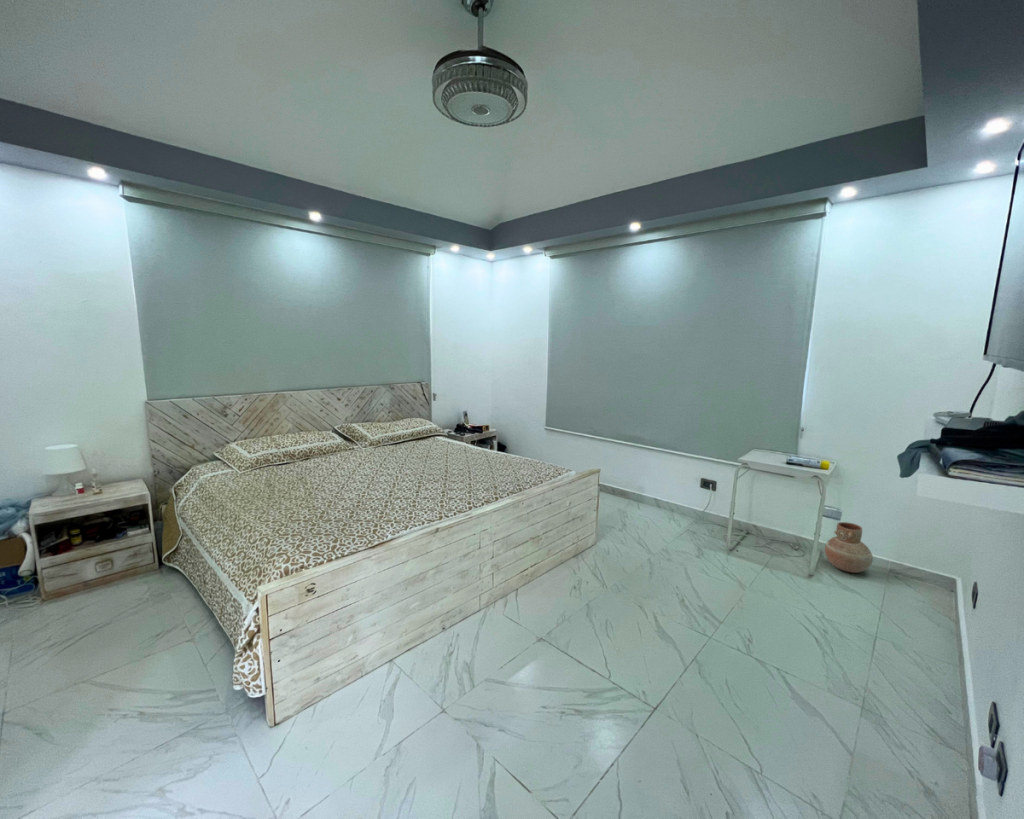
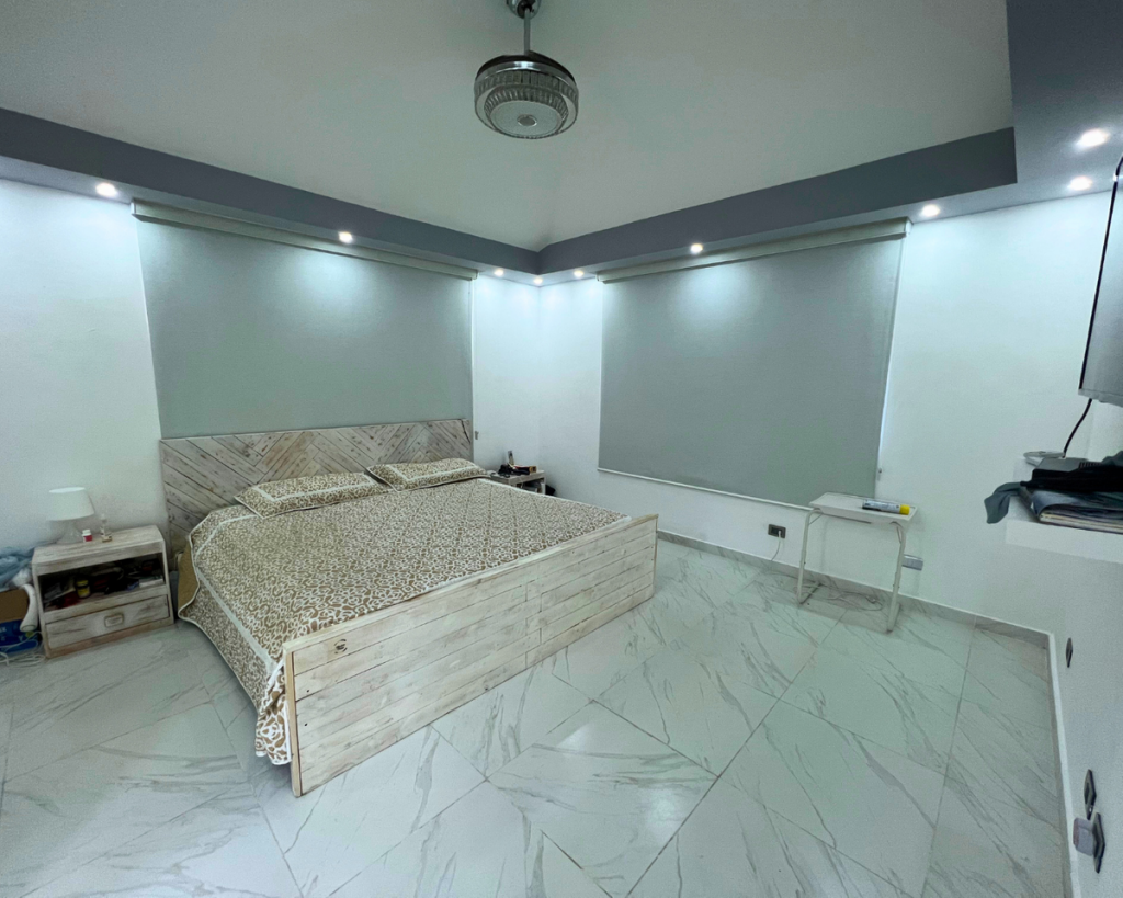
- vase [824,521,874,574]
